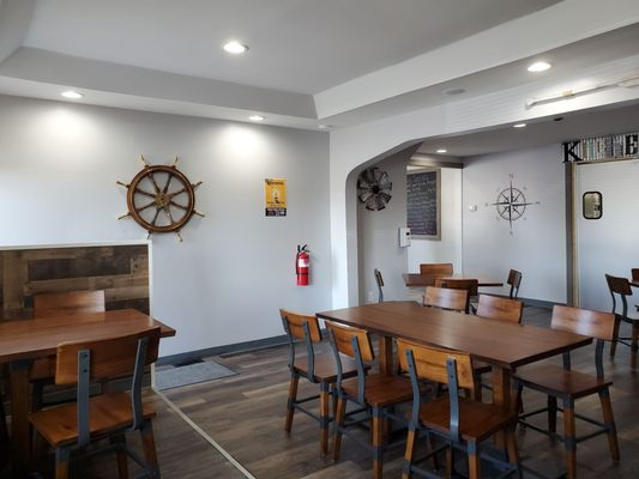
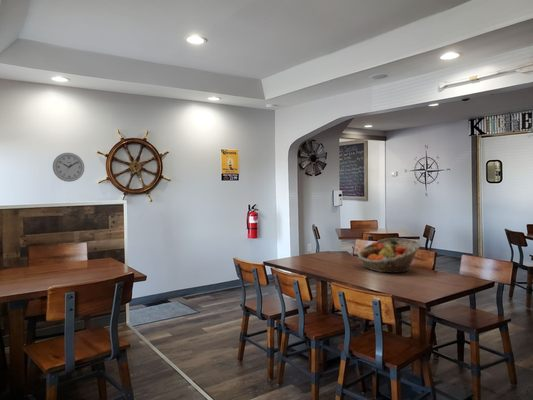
+ wall clock [52,152,85,183]
+ fruit basket [357,237,422,274]
